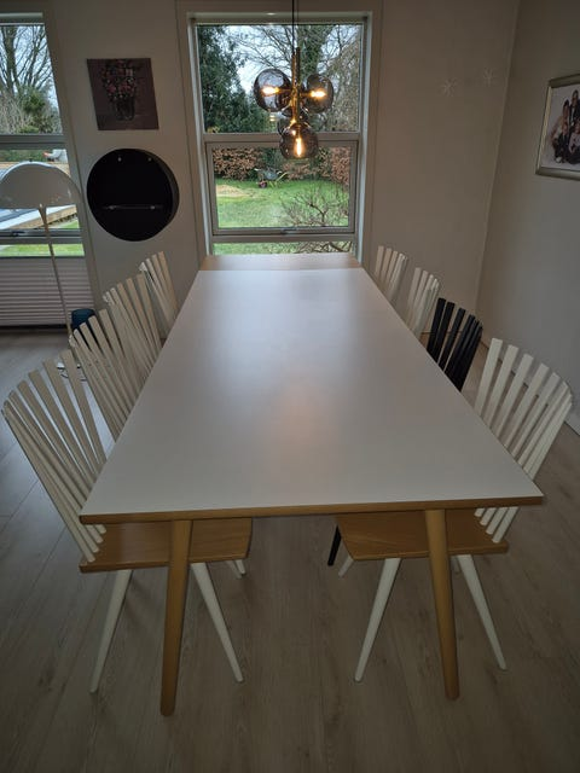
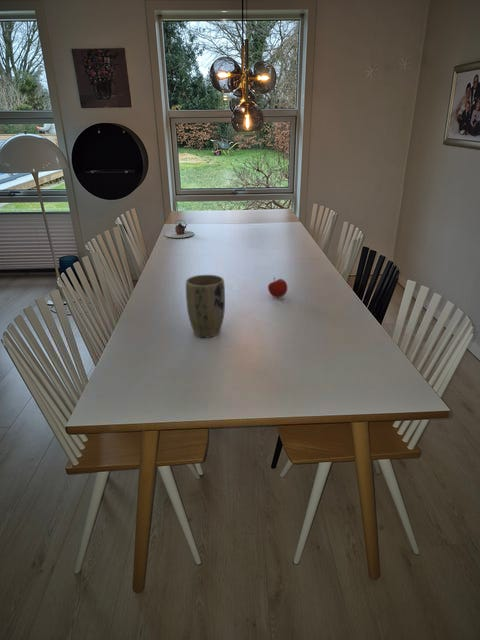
+ teapot [164,219,195,239]
+ plant pot [185,274,226,338]
+ fruit [267,276,288,299]
